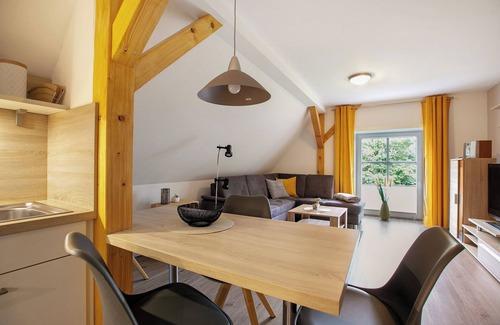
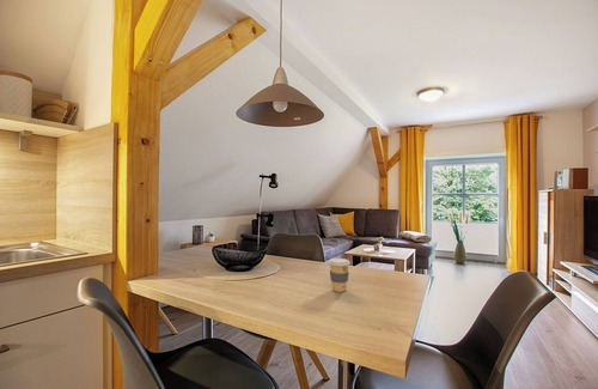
+ coffee cup [327,257,352,293]
